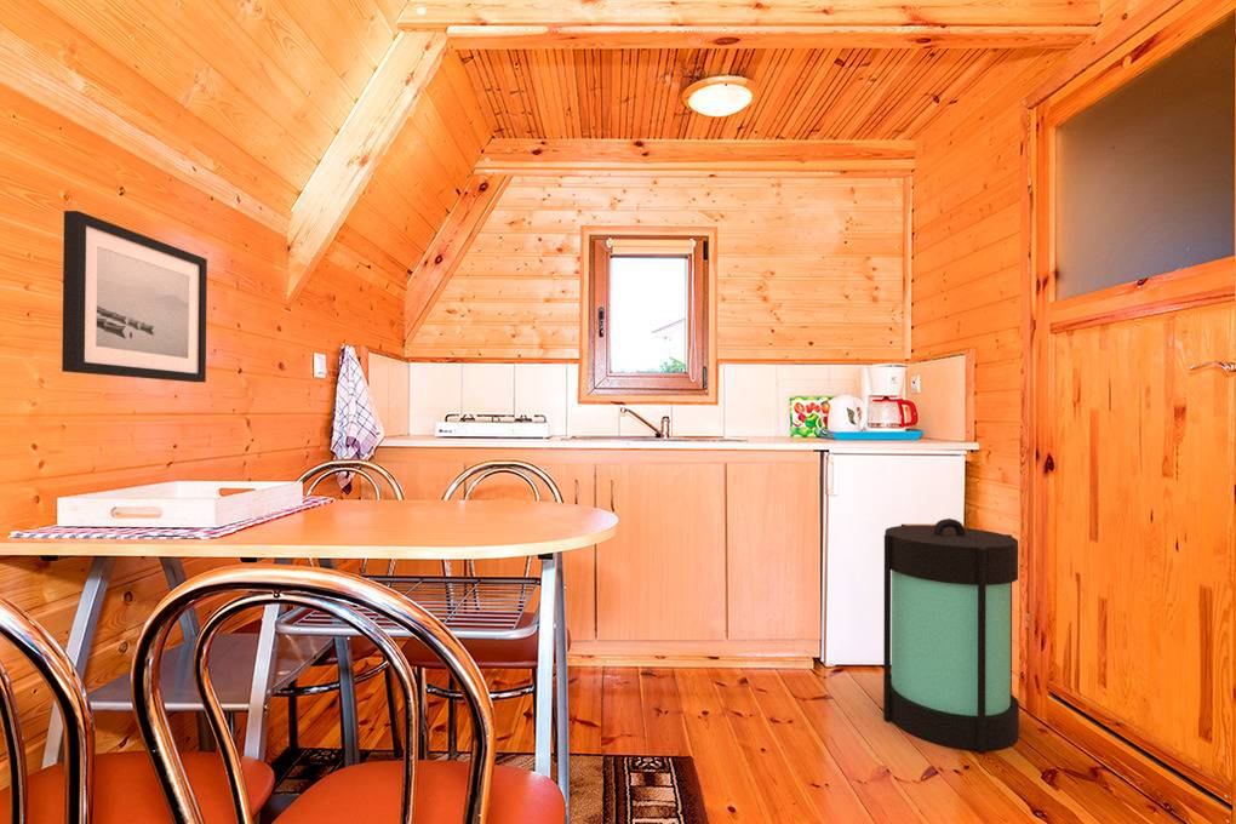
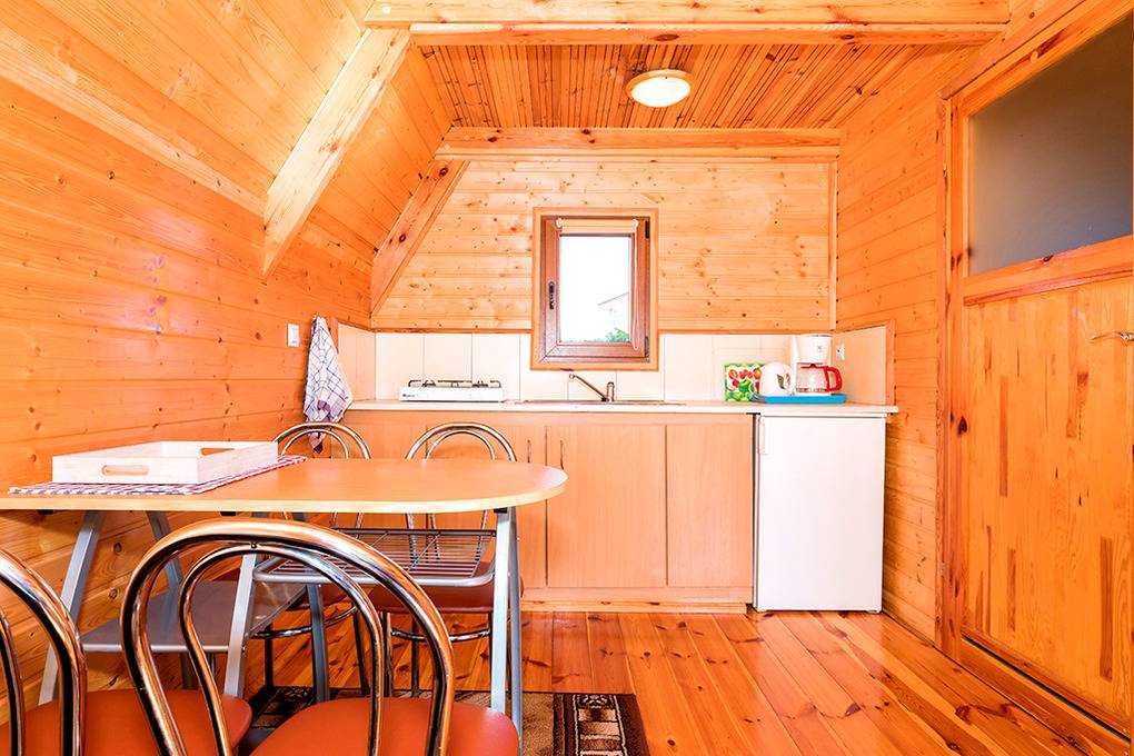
- wall art [61,210,208,383]
- lantern [882,517,1020,755]
